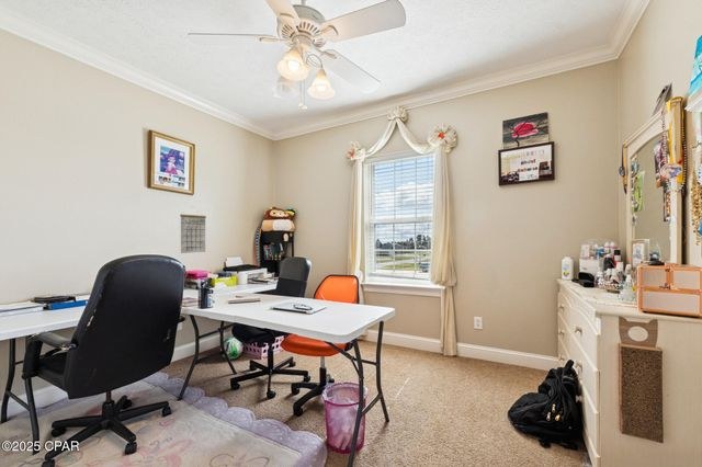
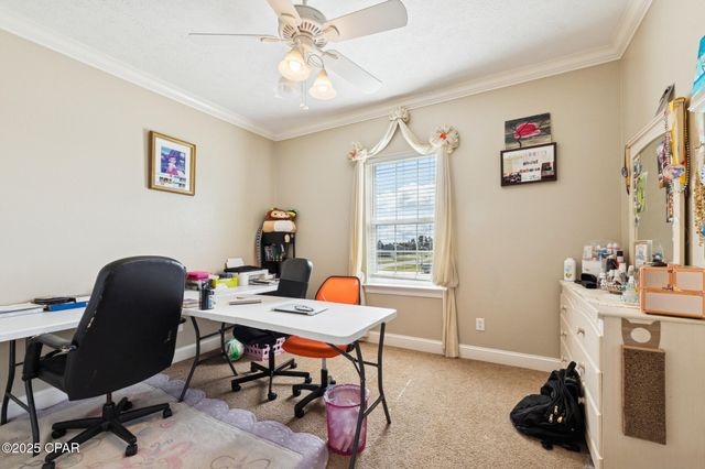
- calendar [179,205,207,254]
